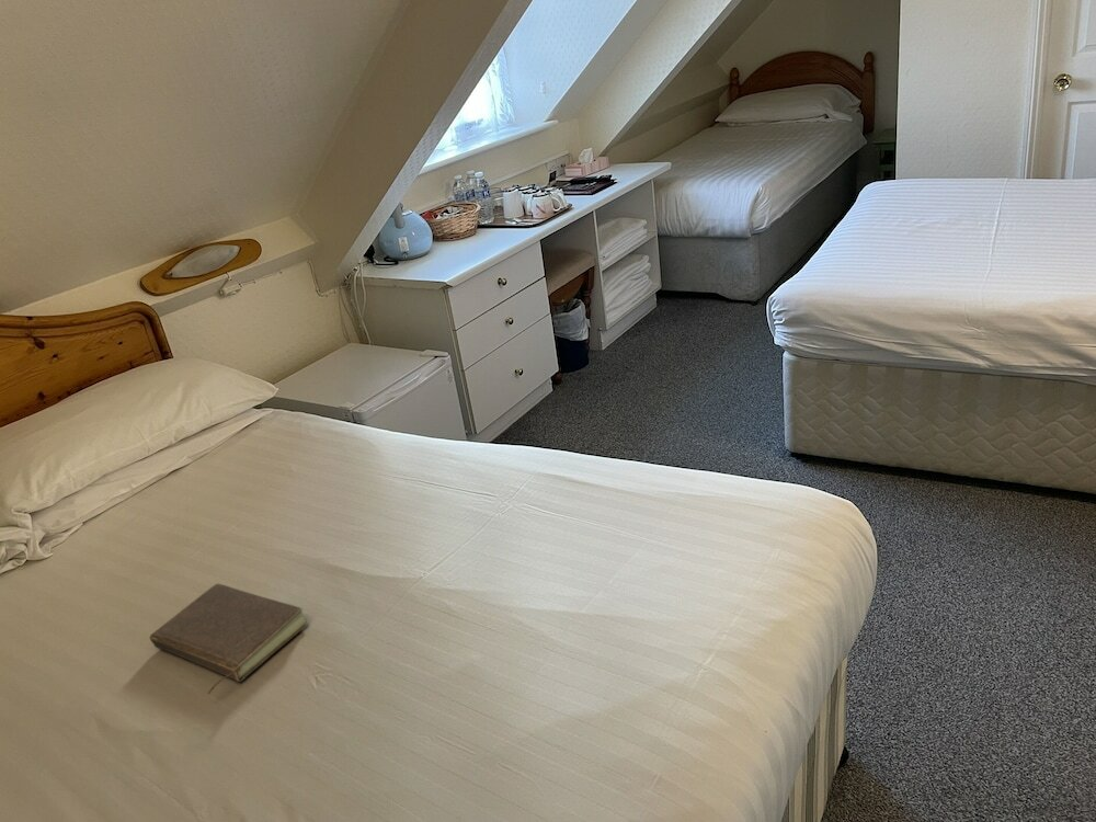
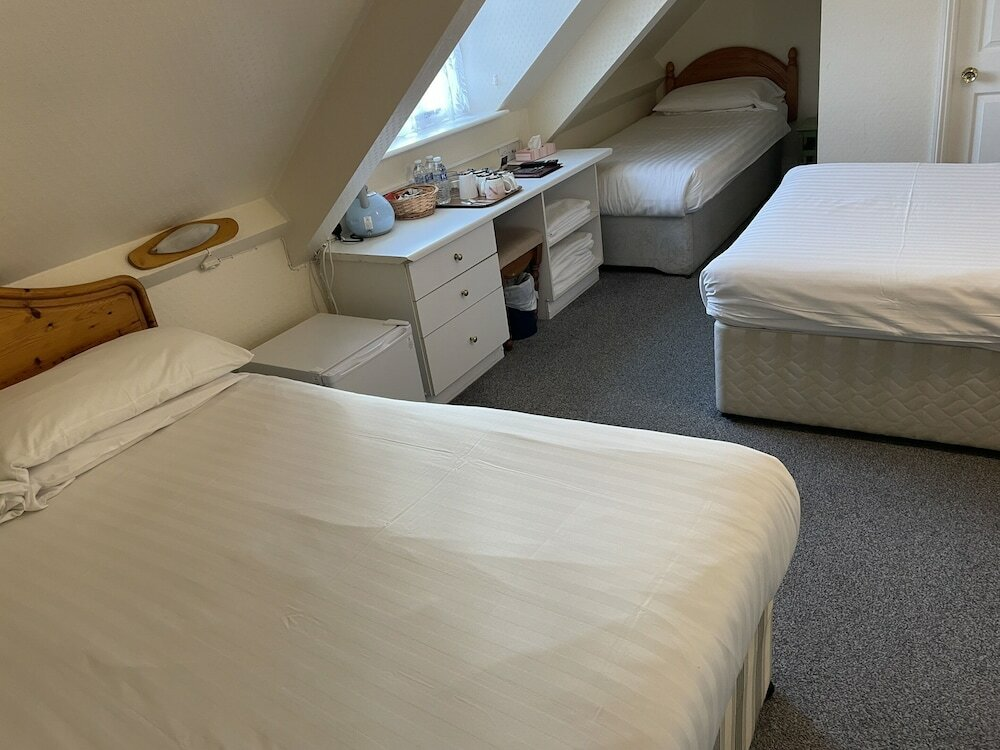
- book [148,582,309,695]
